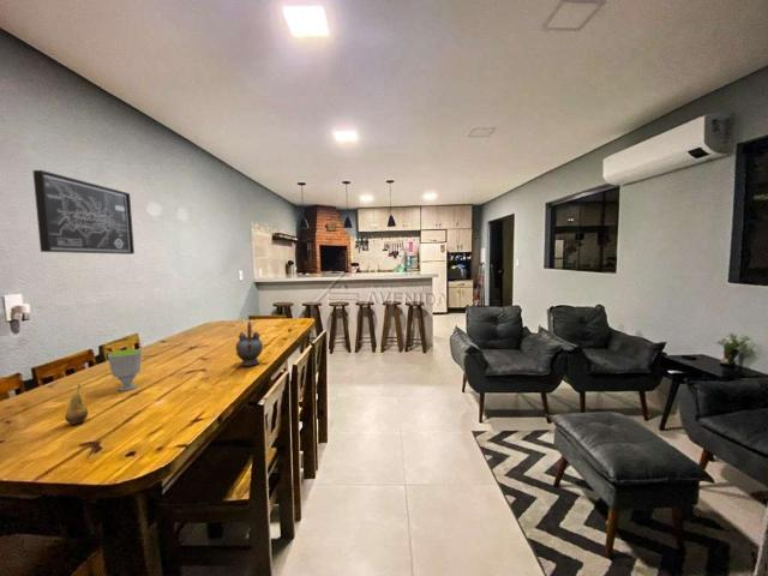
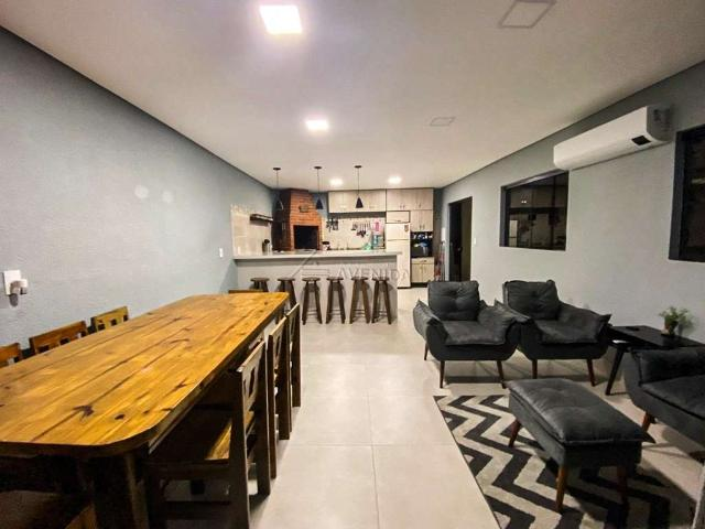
- teapot [235,320,264,367]
- fruit [64,383,89,425]
- wall art [31,169,136,256]
- cup [107,348,143,392]
